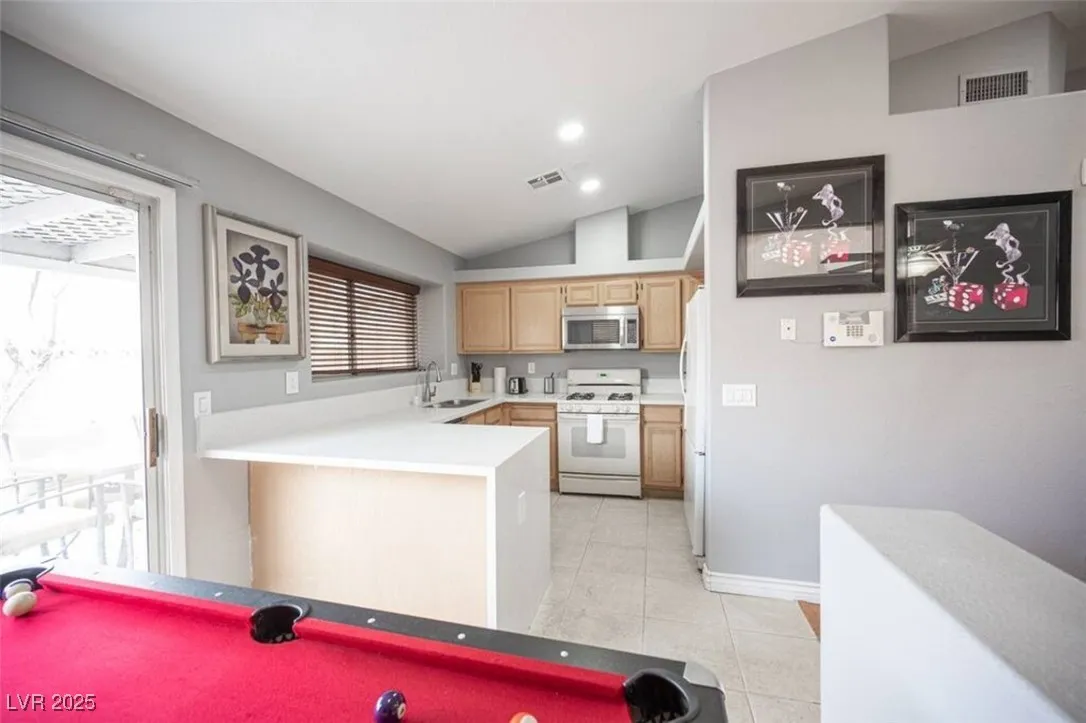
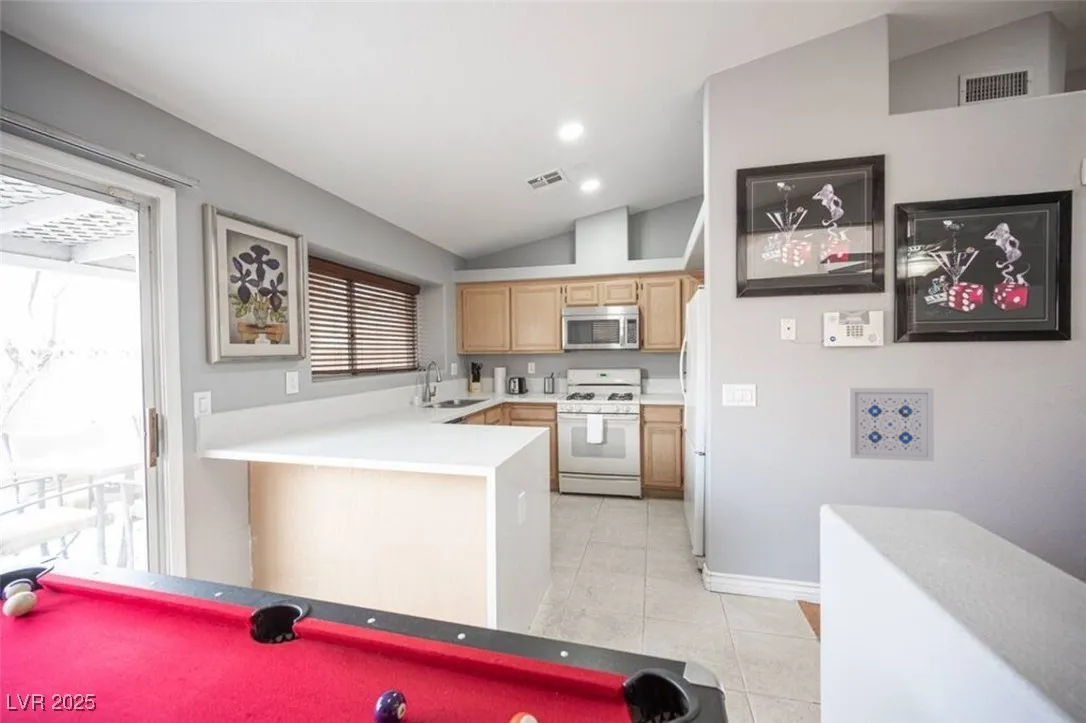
+ wall art [847,387,935,462]
